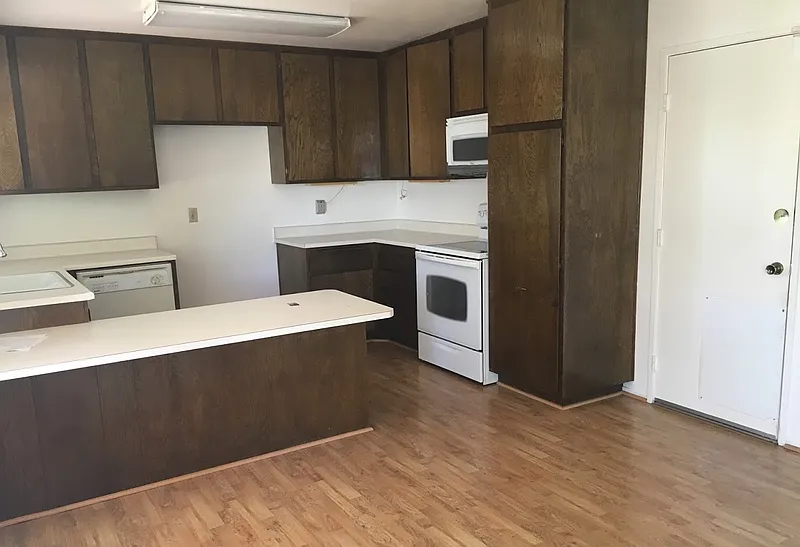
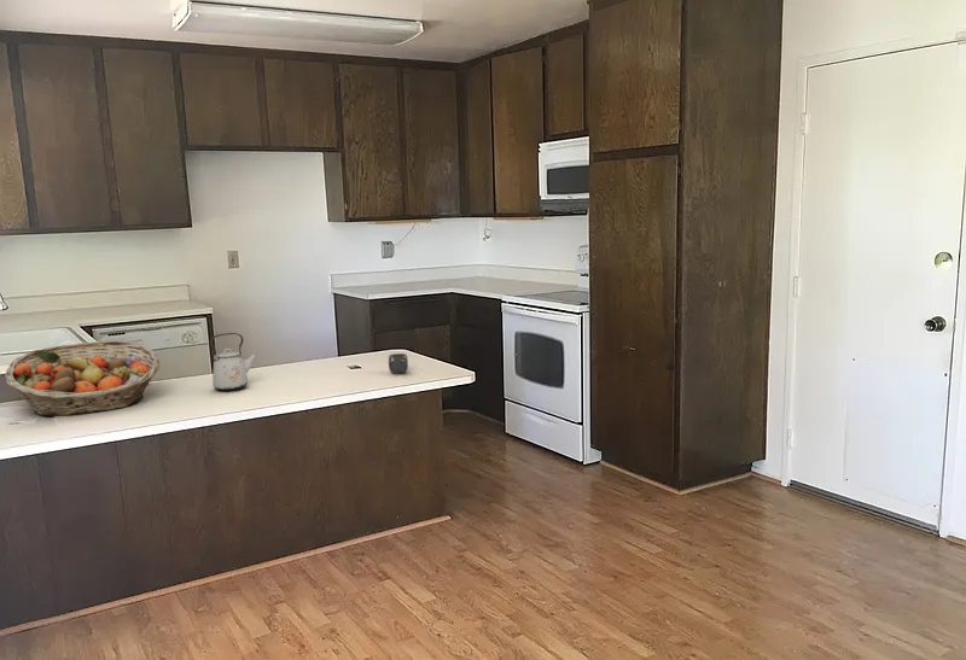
+ kettle [209,332,257,392]
+ mug [388,352,409,375]
+ fruit basket [5,339,162,417]
